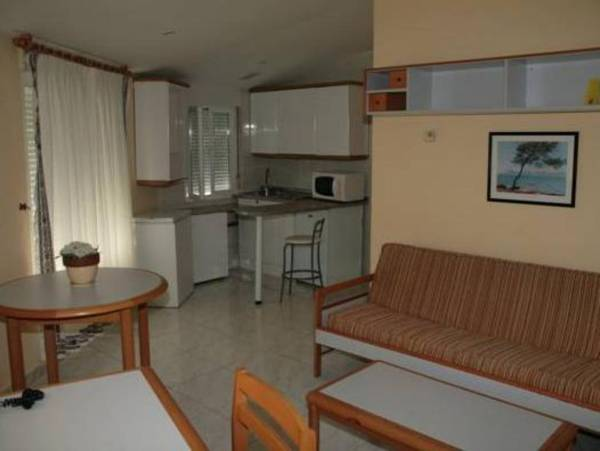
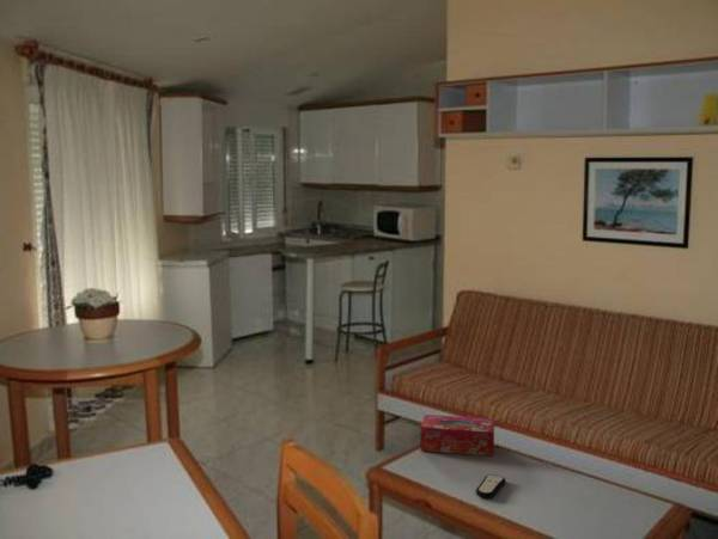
+ tissue box [419,414,495,458]
+ remote control [475,473,506,500]
